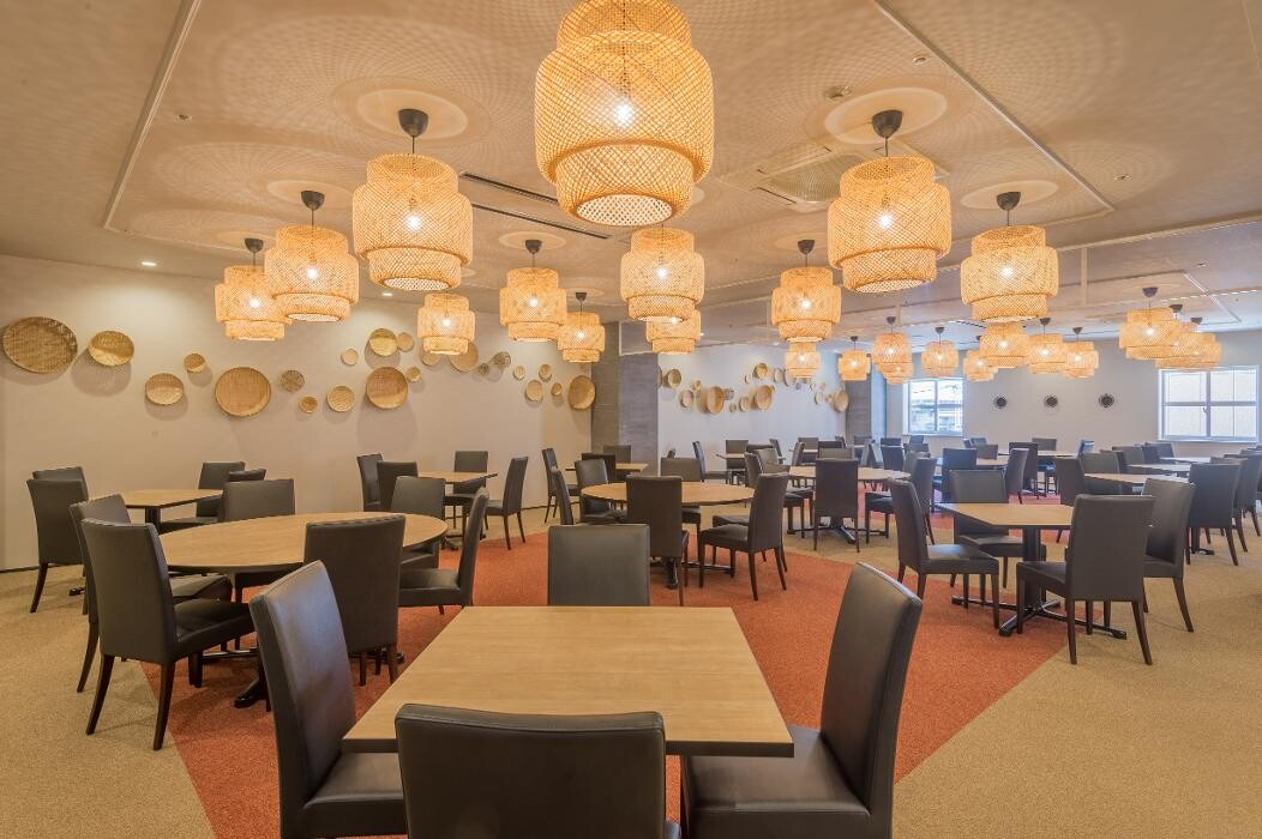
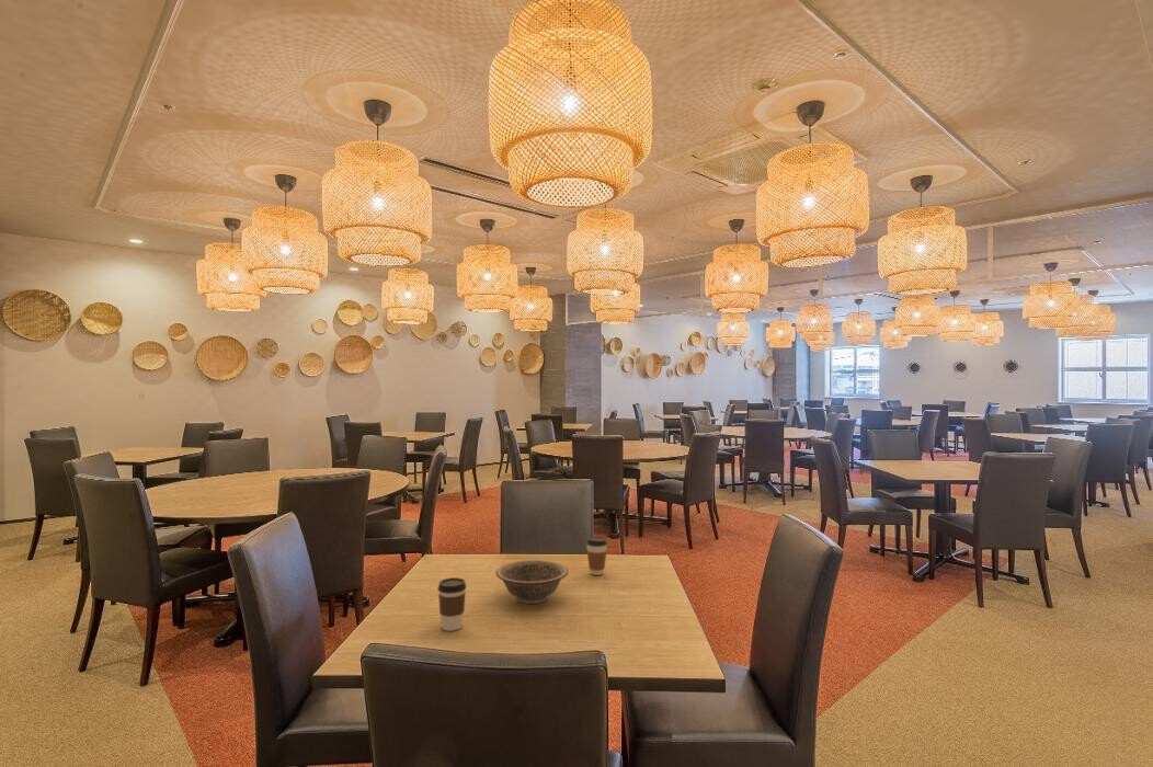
+ coffee cup [436,576,467,632]
+ coffee cup [585,536,608,576]
+ decorative bowl [494,559,569,605]
